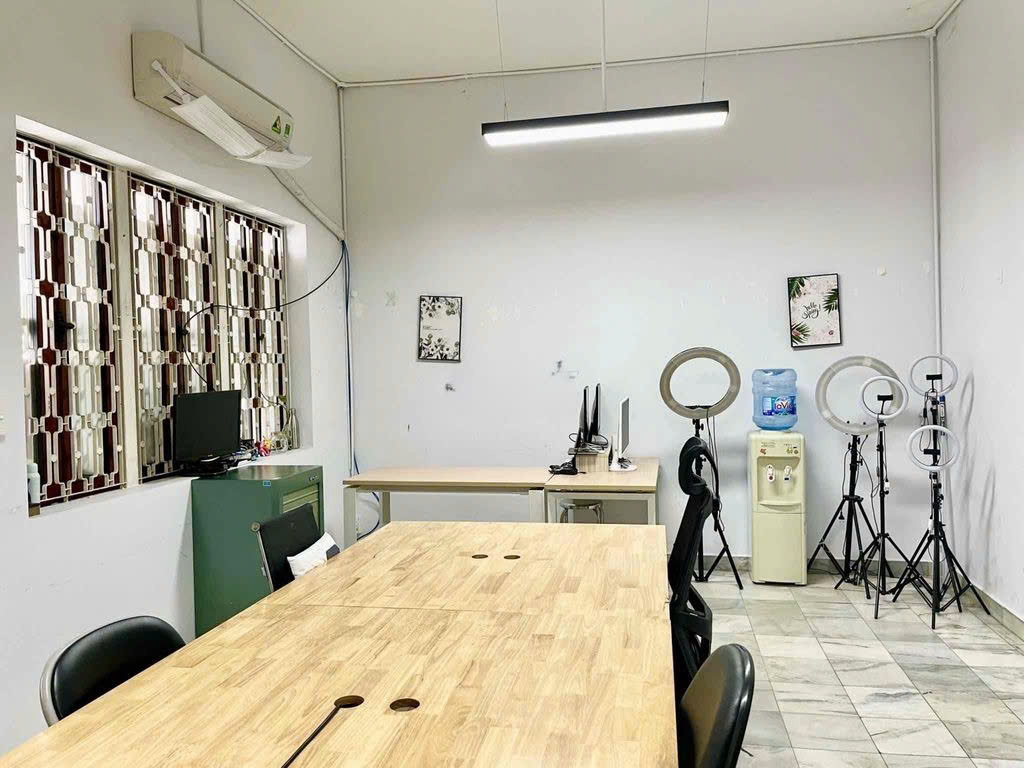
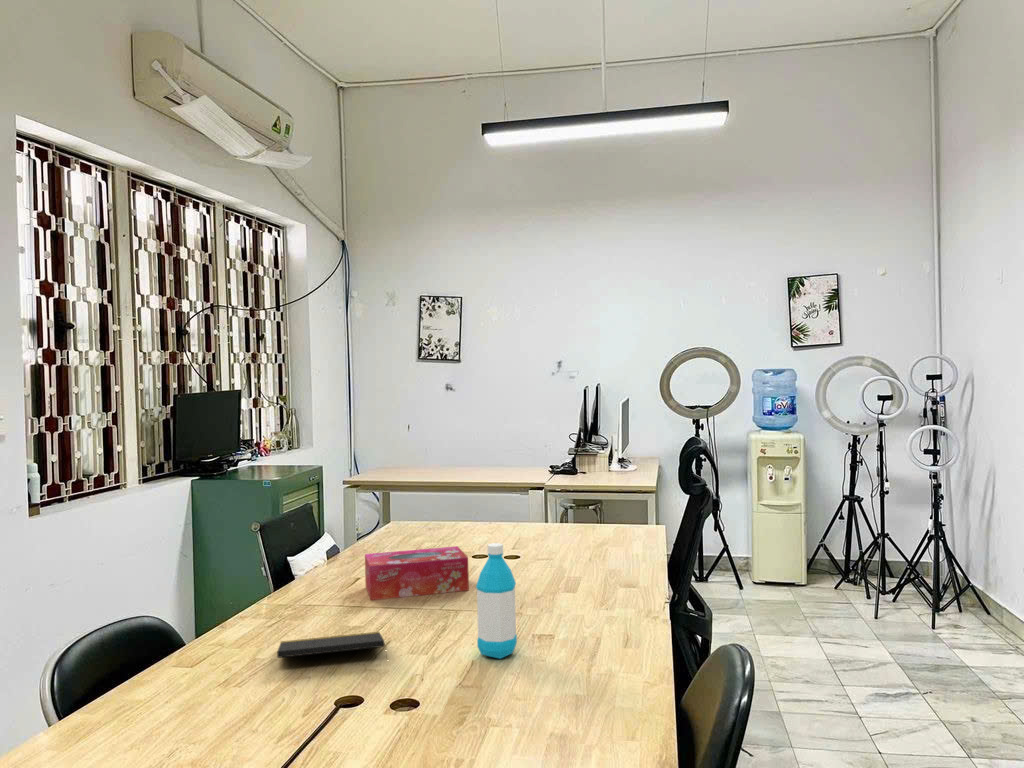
+ water bottle [475,542,518,660]
+ tissue box [364,545,470,601]
+ notepad [276,631,388,659]
